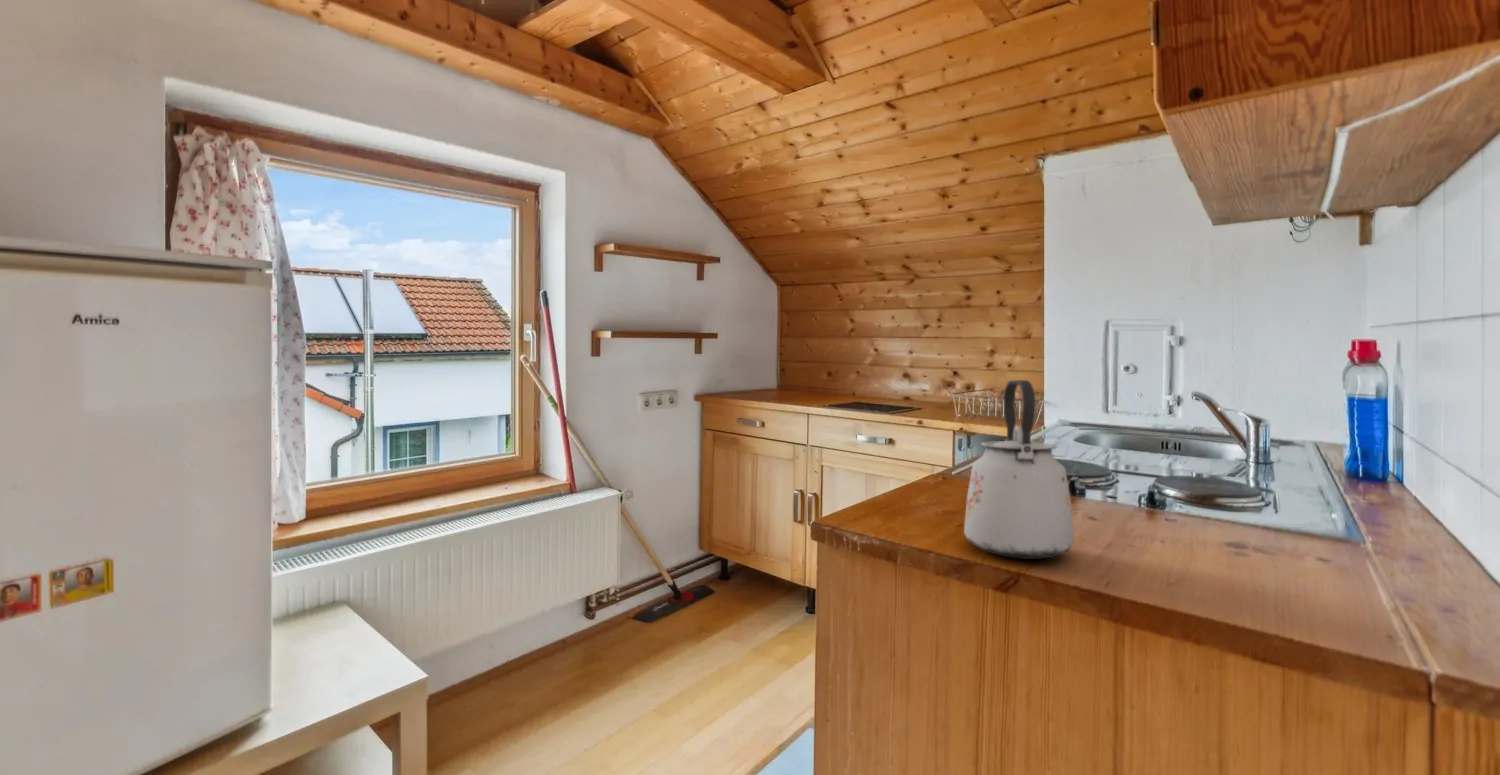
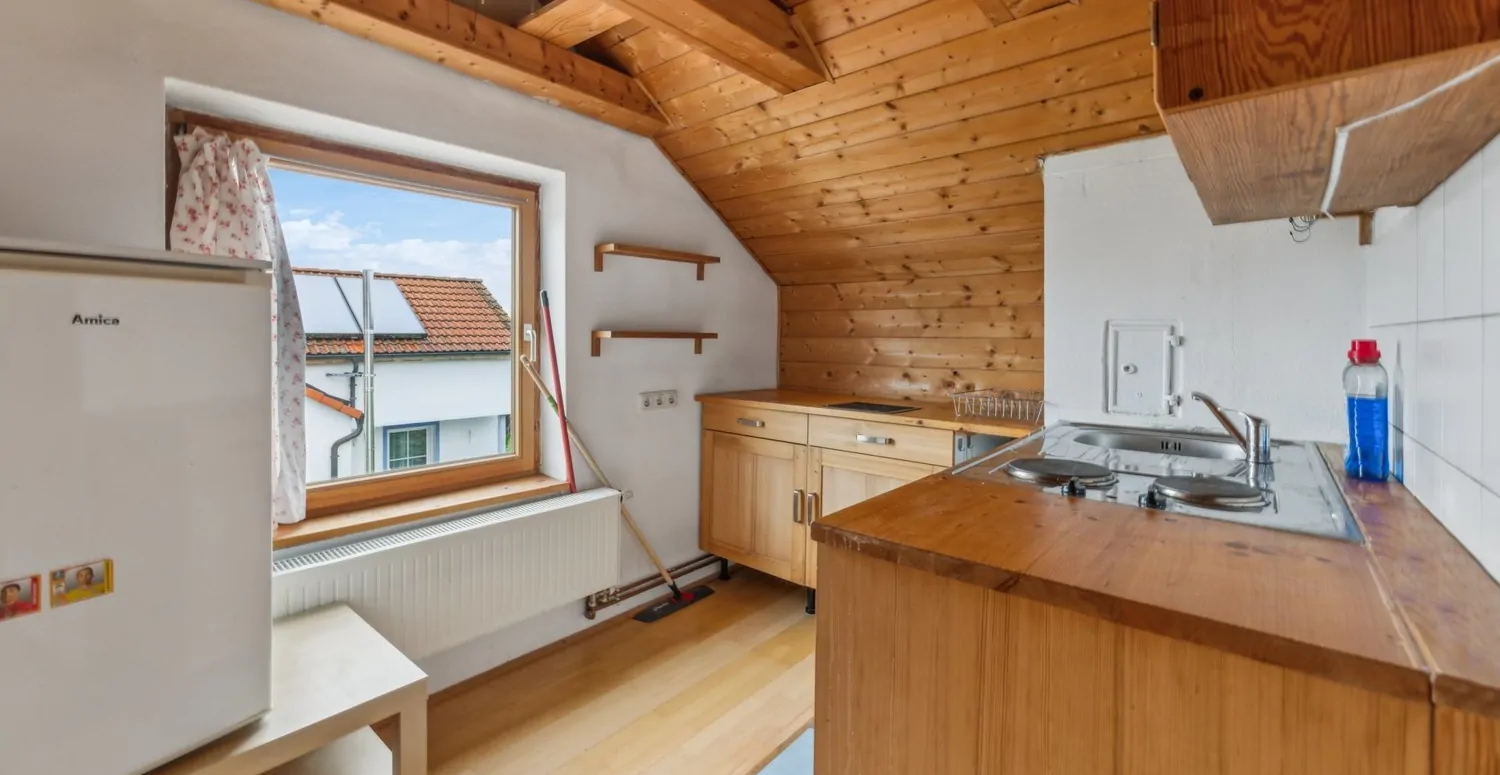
- kettle [963,379,1075,560]
